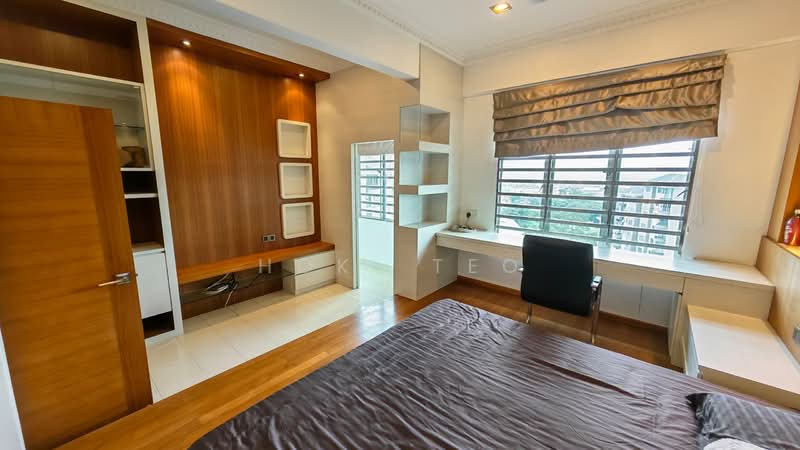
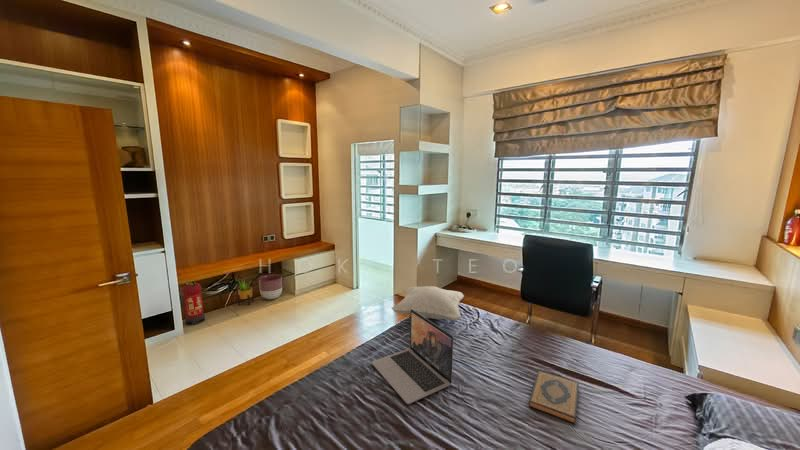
+ potted plant [237,280,255,306]
+ fire extinguisher [182,281,206,326]
+ hardback book [528,370,580,425]
+ laptop [371,309,454,405]
+ planter [258,273,283,300]
+ cushion [391,285,465,321]
